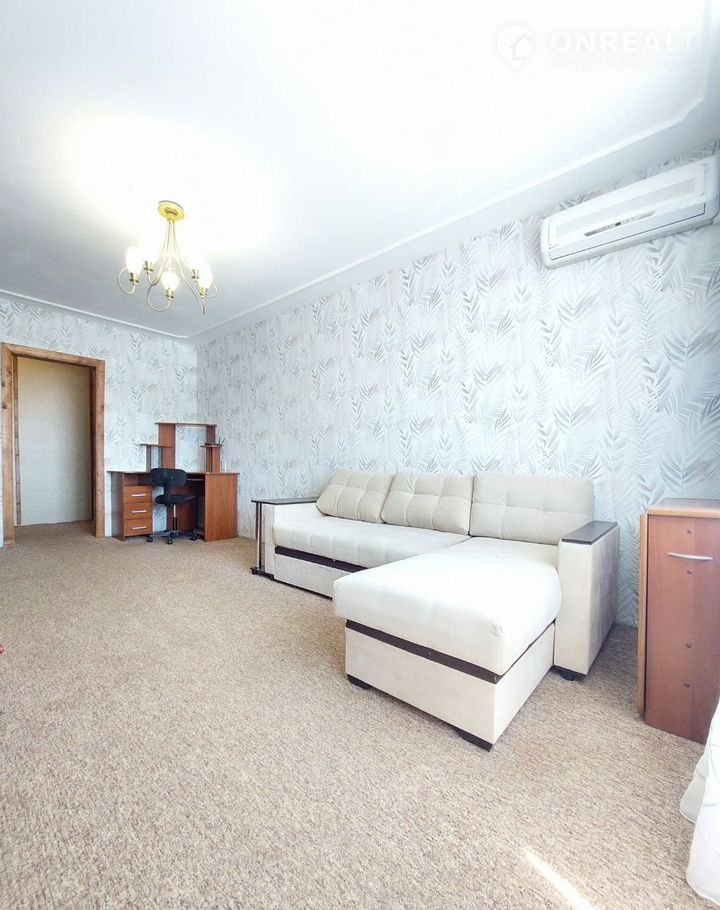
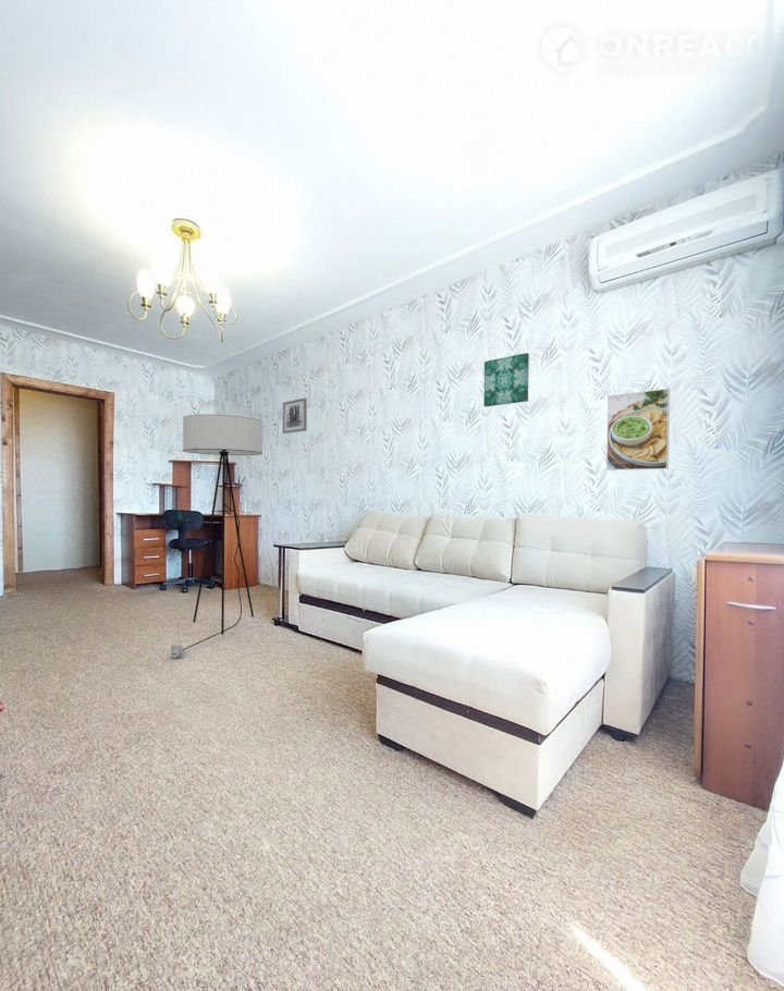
+ wall art [482,352,530,407]
+ floor lamp [168,414,264,659]
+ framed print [605,388,671,472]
+ wall art [282,397,308,435]
